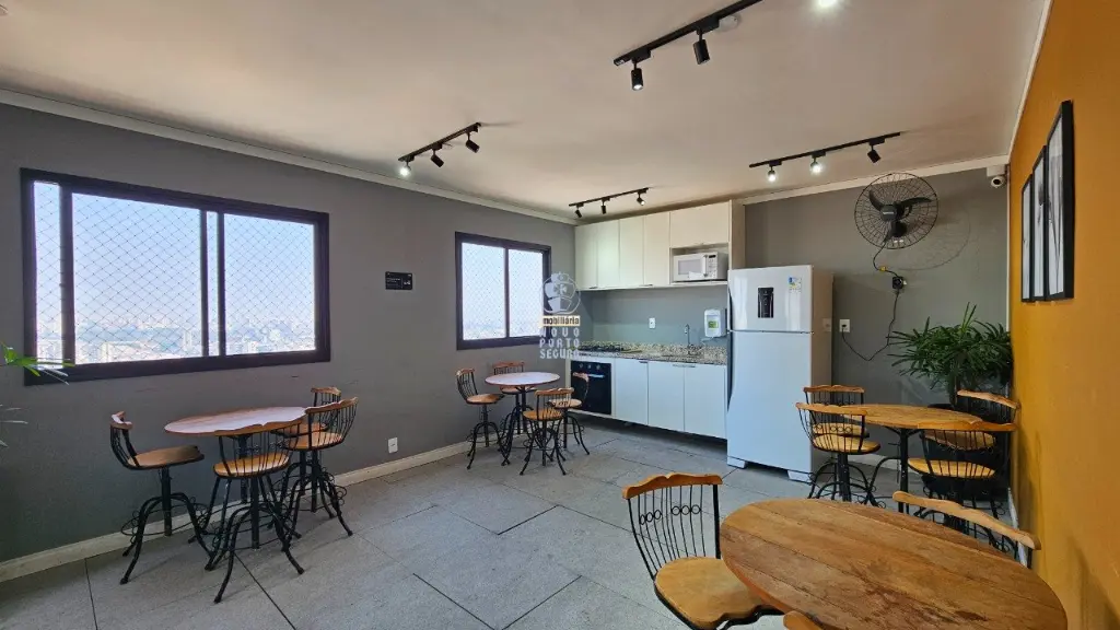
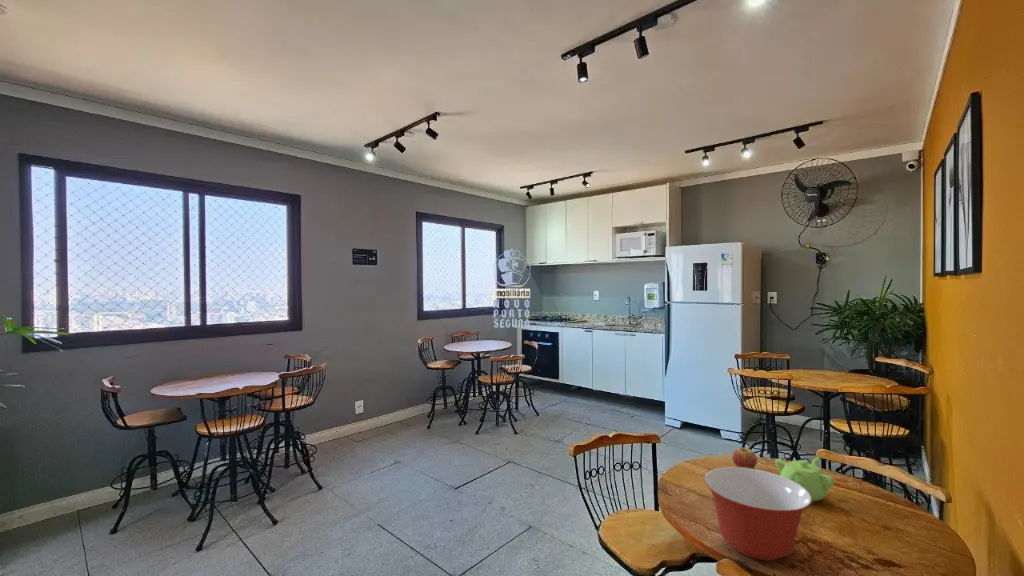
+ teapot [774,456,836,505]
+ mixing bowl [703,466,813,562]
+ fruit [731,447,758,469]
